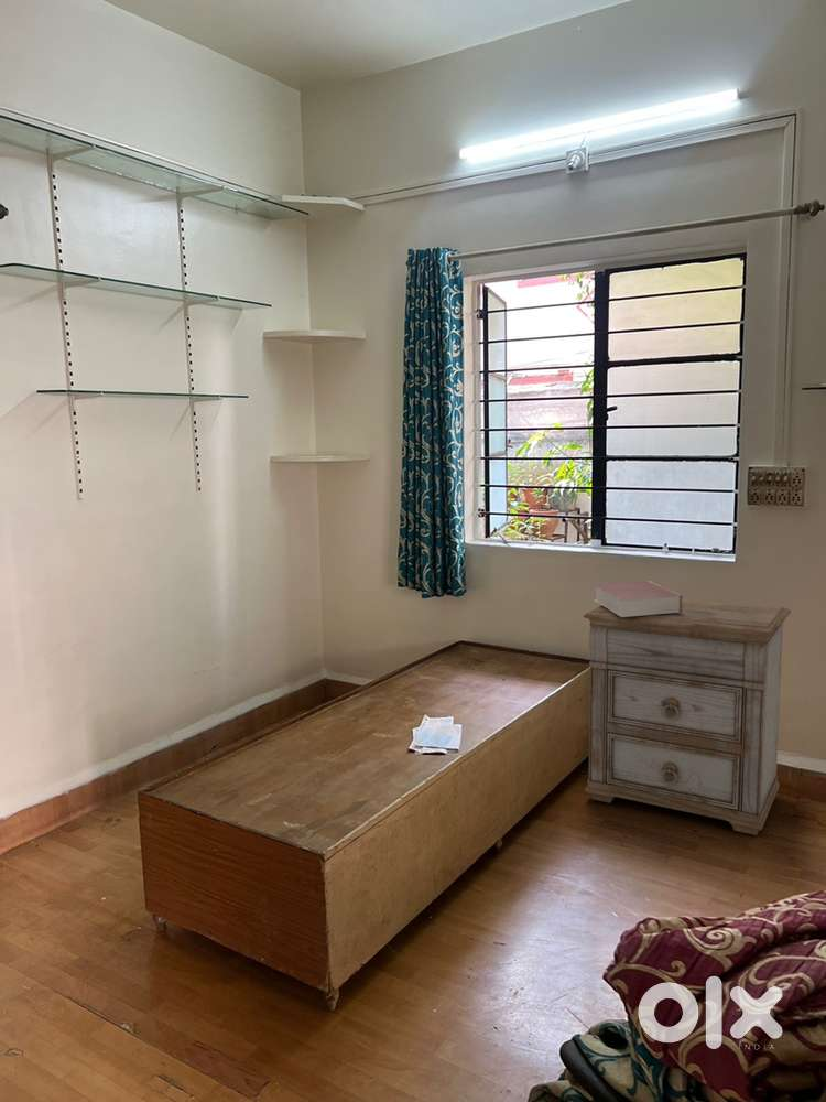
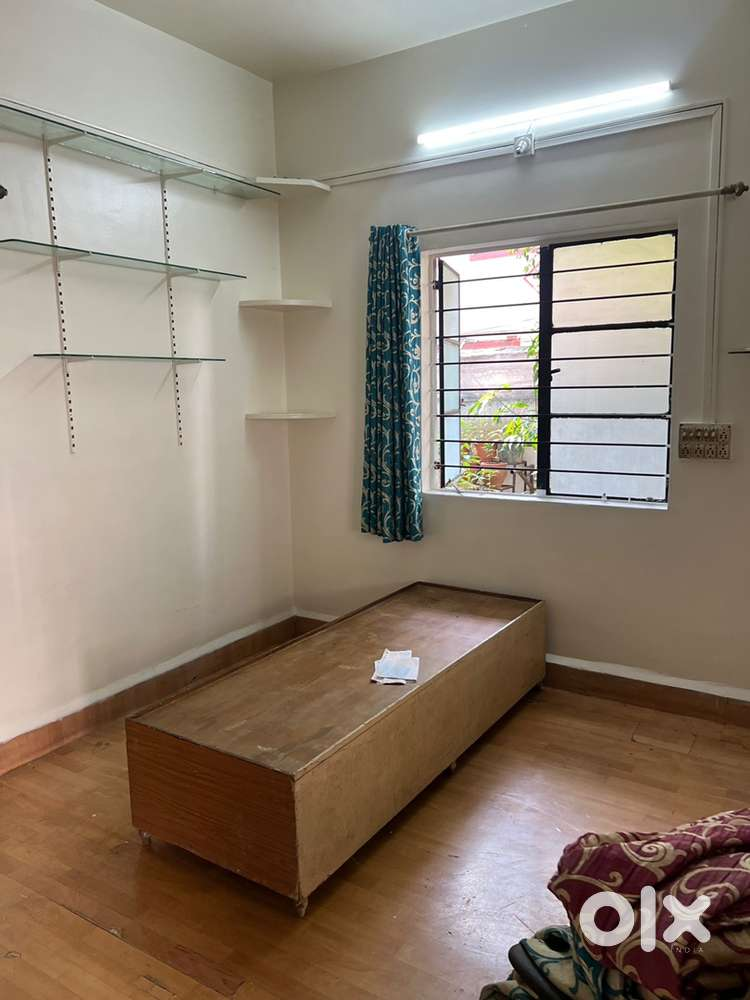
- nightstand [583,597,792,836]
- book [594,580,683,617]
